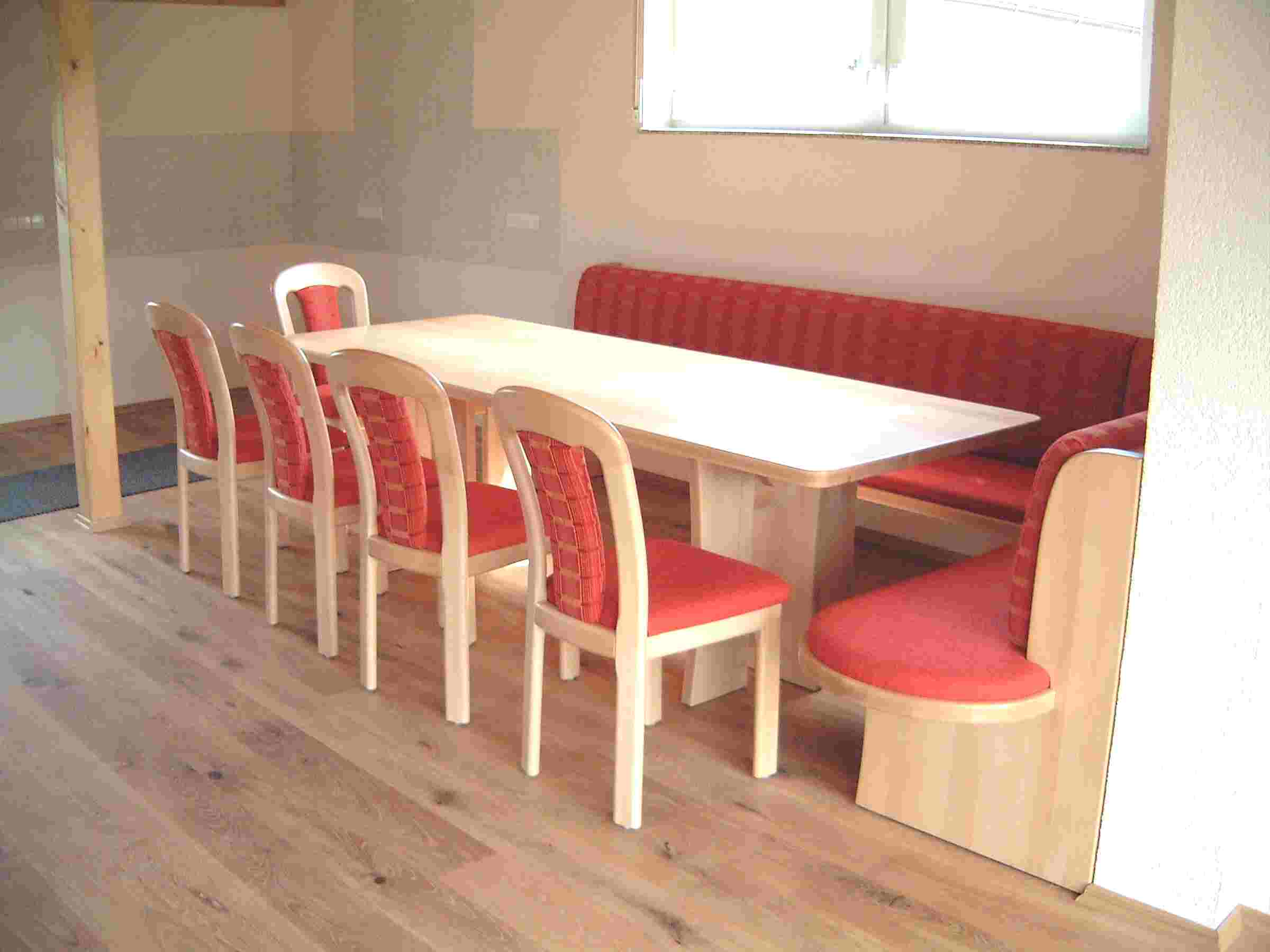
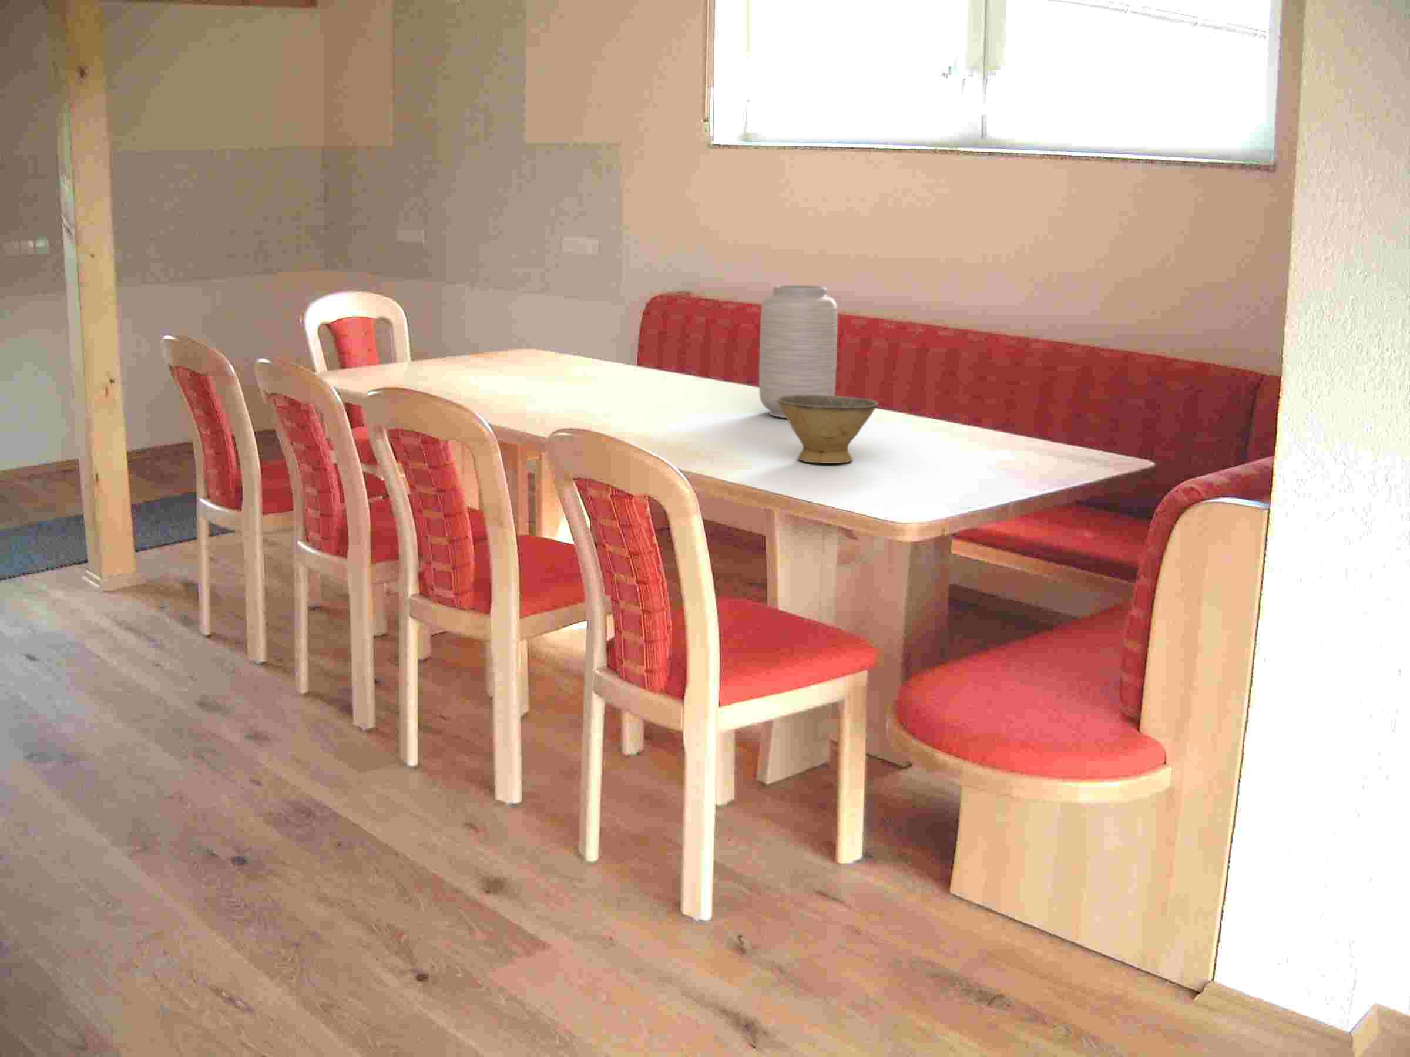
+ vase [758,285,838,419]
+ bowl [777,394,879,464]
